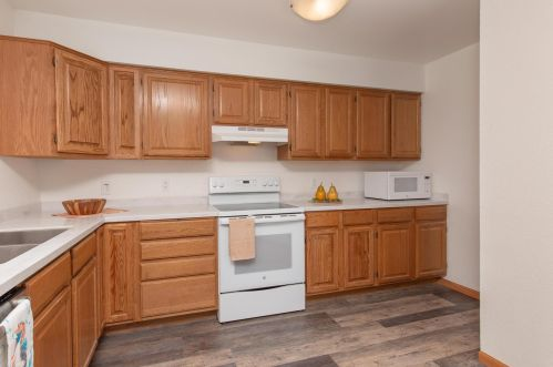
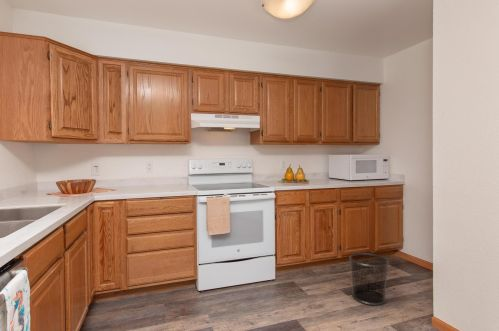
+ waste bin [348,252,390,306]
